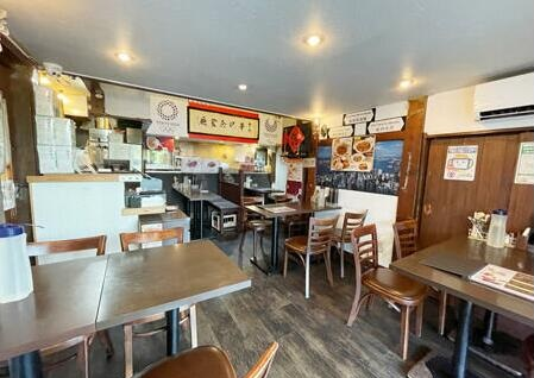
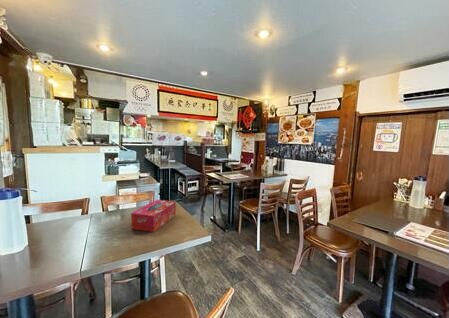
+ tissue box [130,199,177,233]
